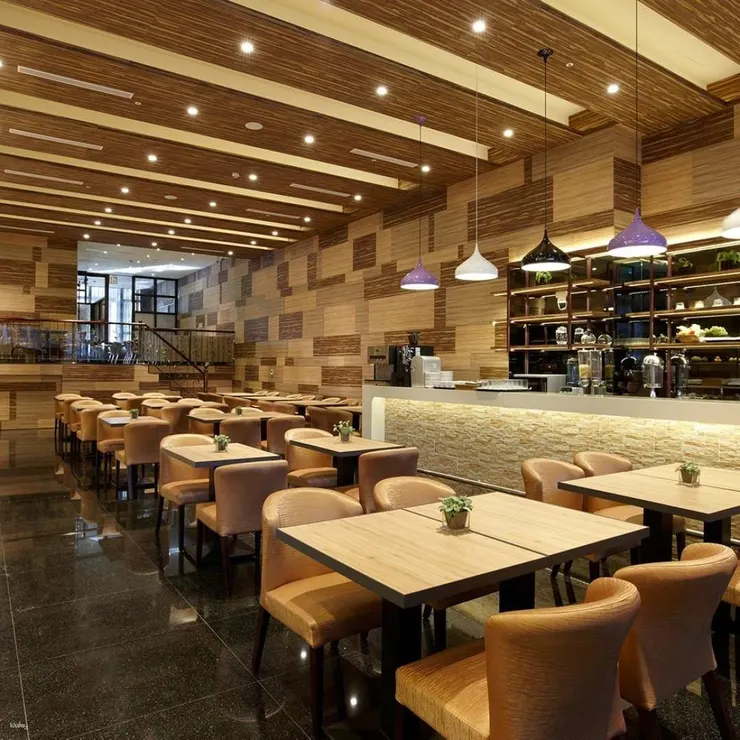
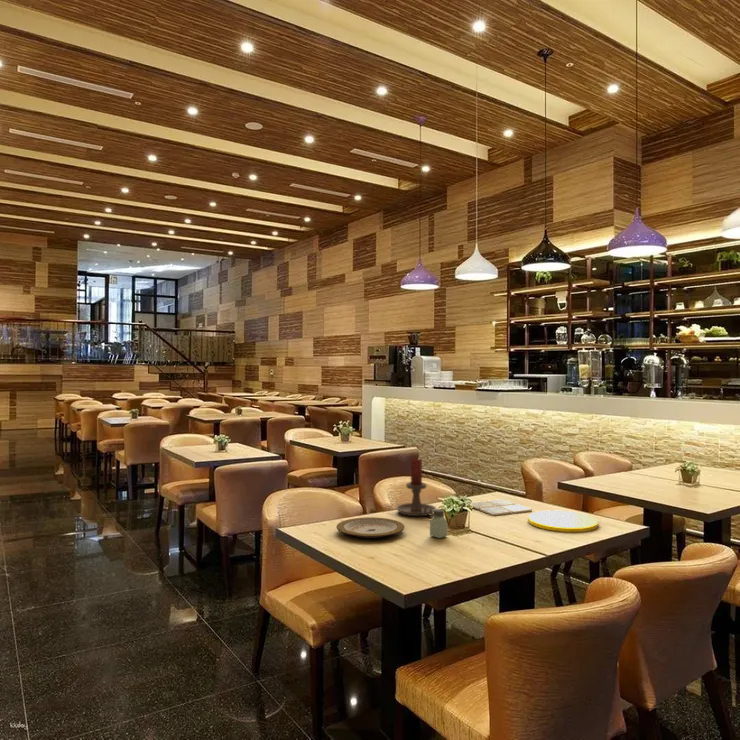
+ plate [527,509,599,533]
+ candle holder [395,457,437,517]
+ drink coaster [471,498,533,517]
+ saltshaker [429,508,448,539]
+ plate [336,516,406,539]
